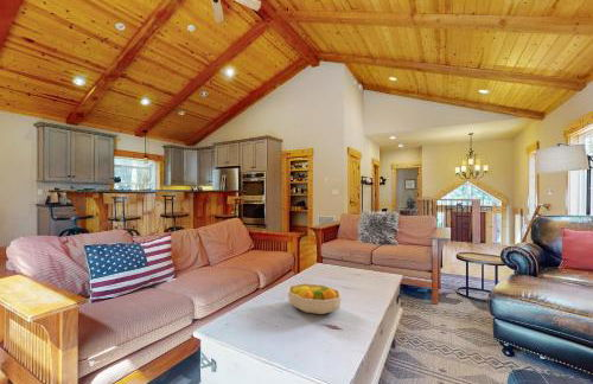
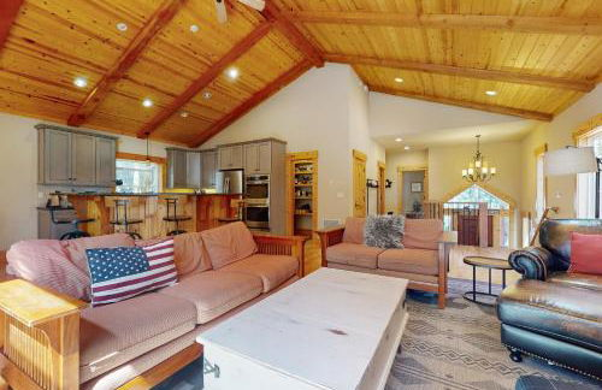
- fruit bowl [287,282,343,315]
